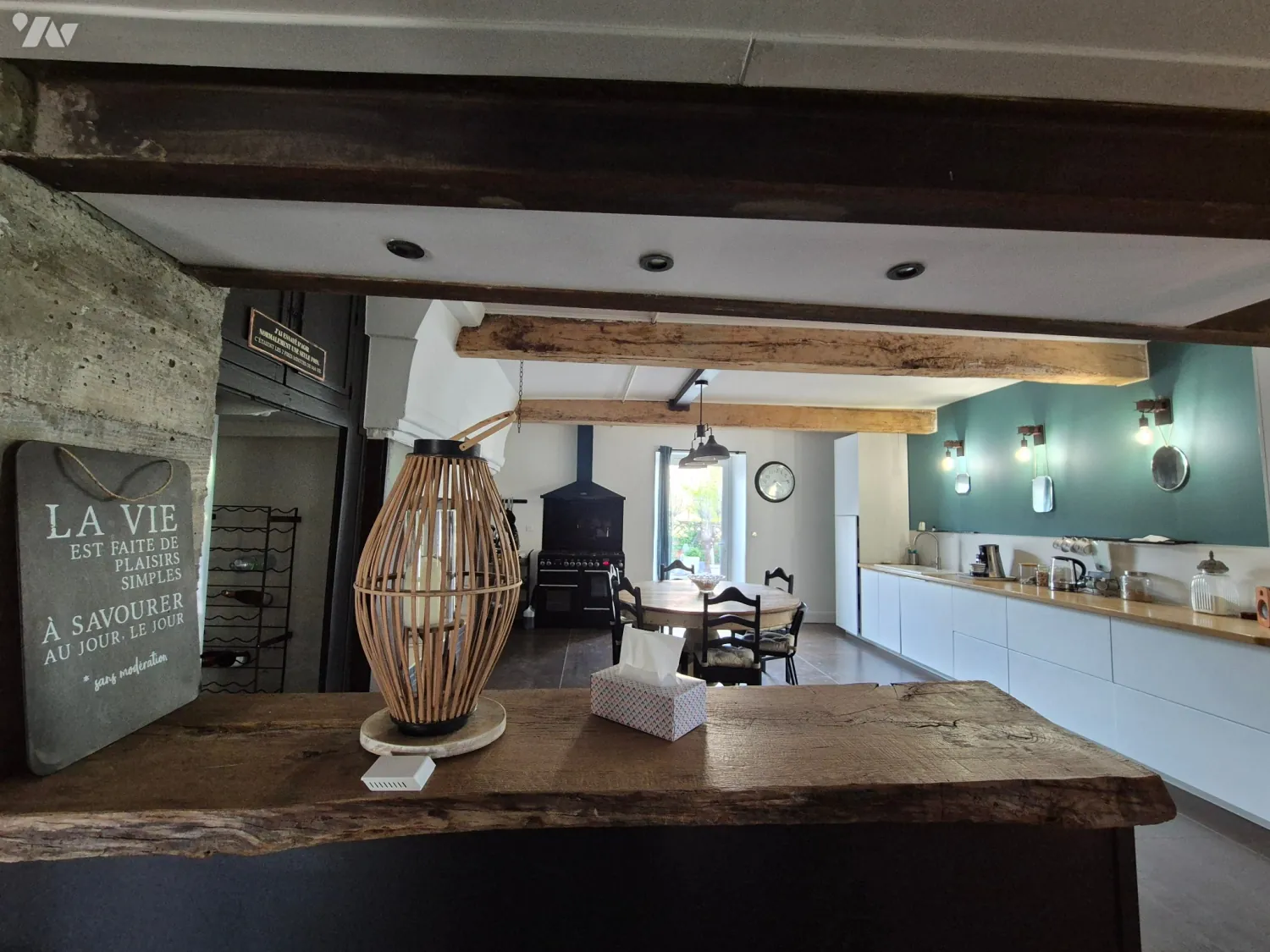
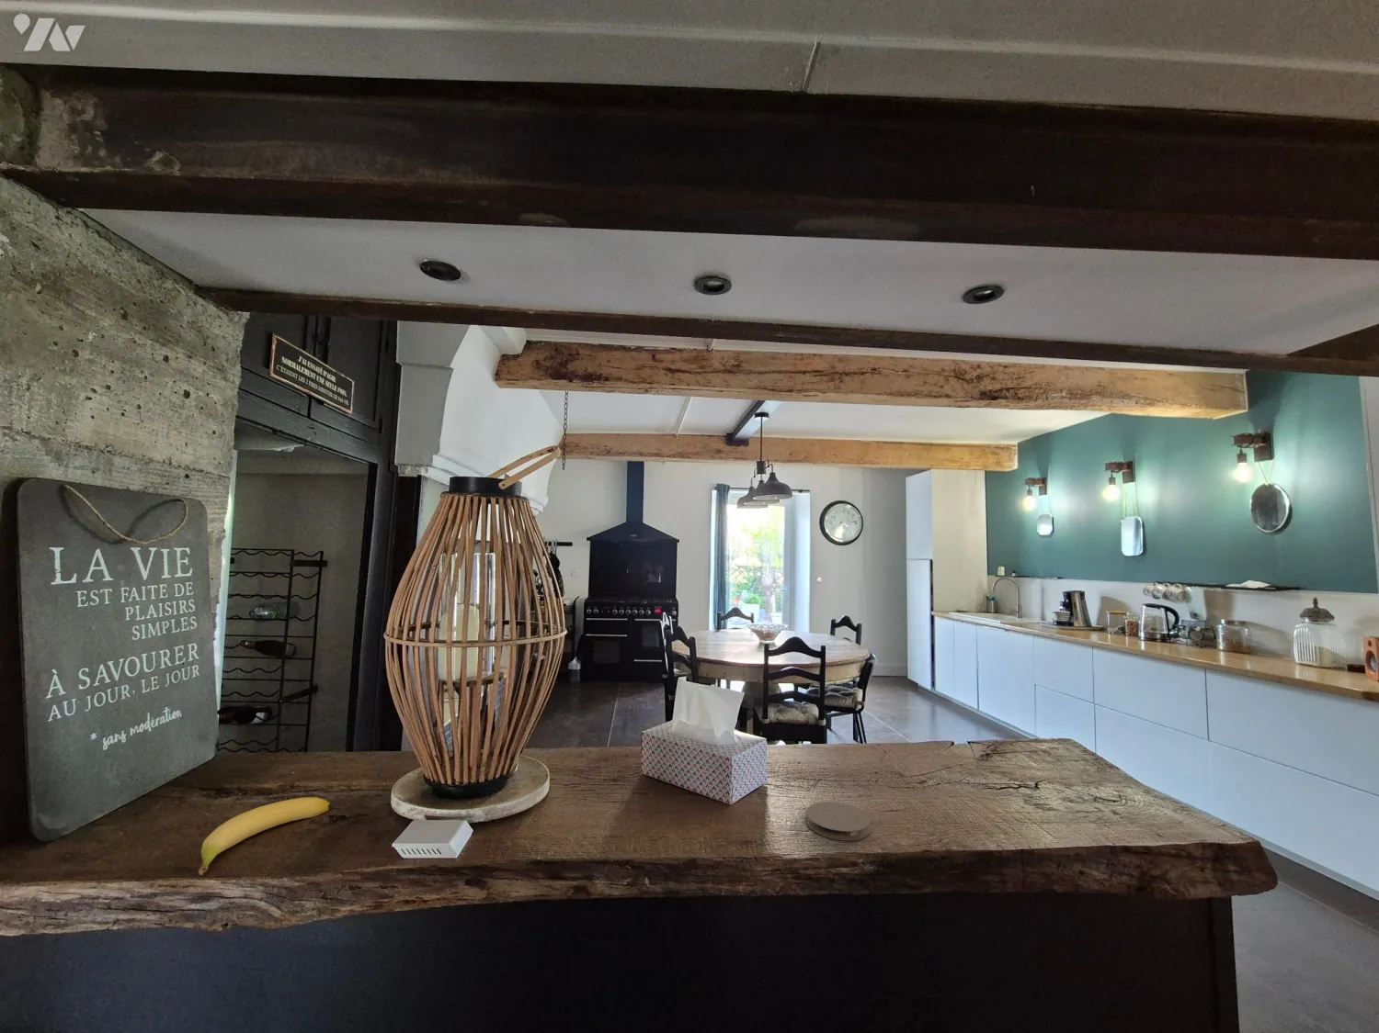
+ coaster [806,801,872,841]
+ banana [197,796,331,876]
